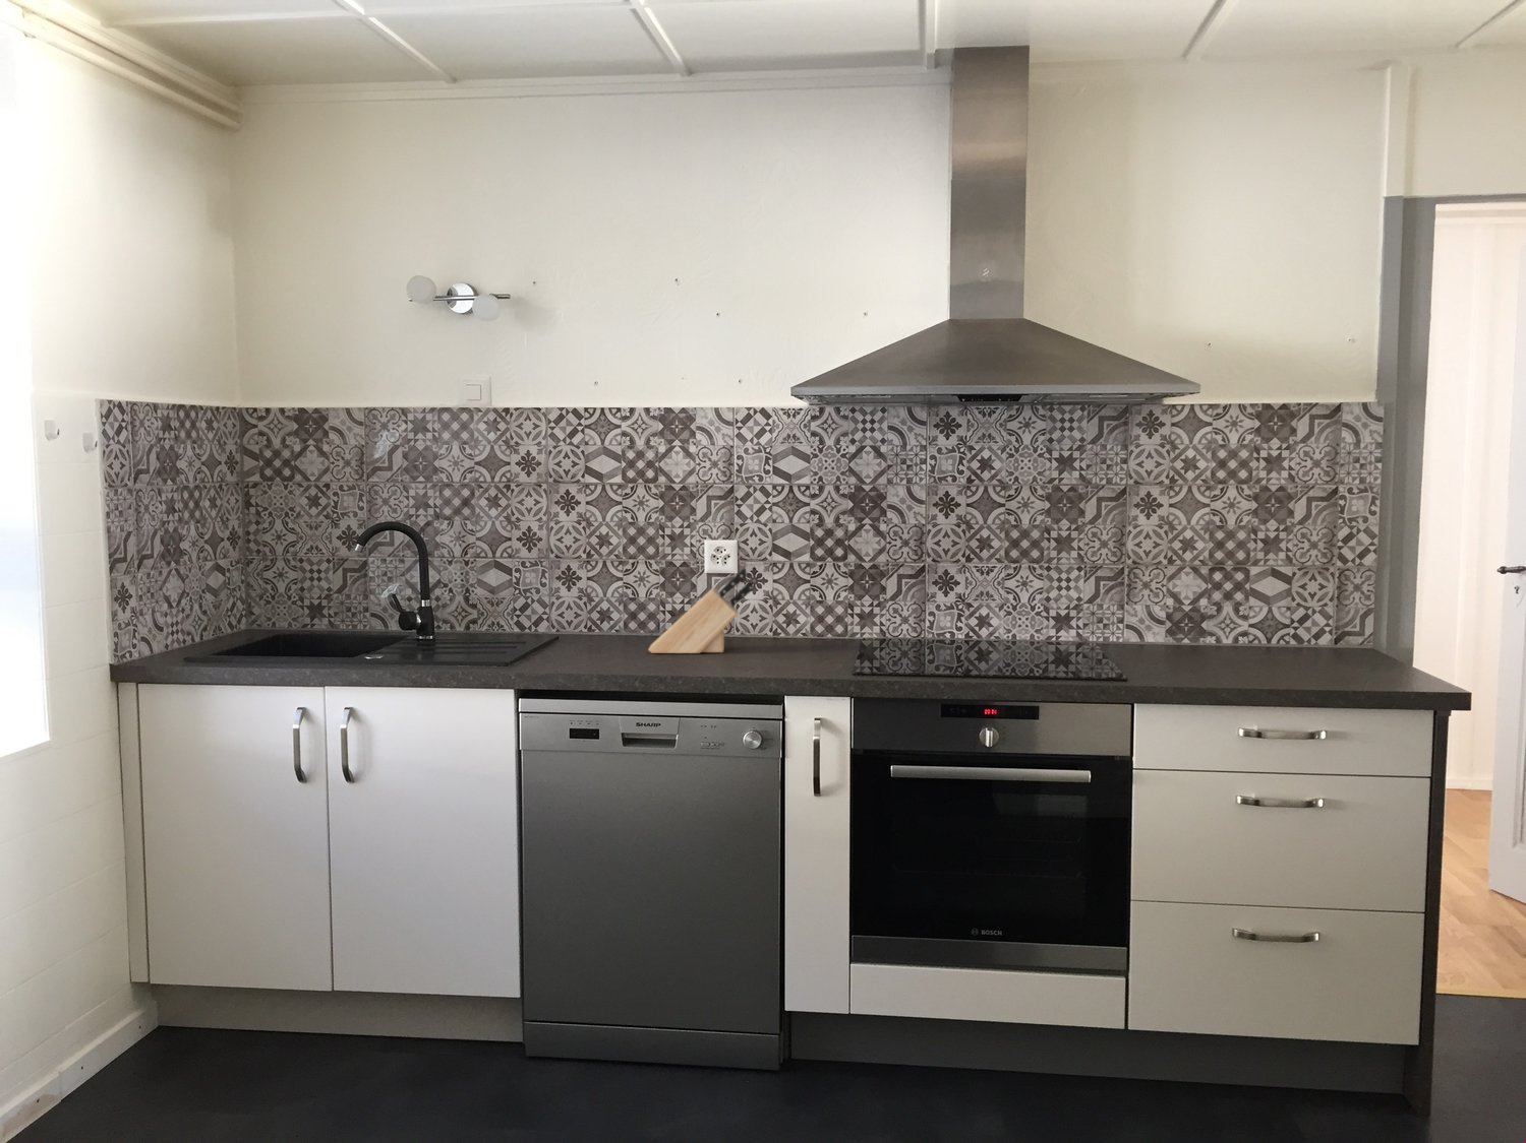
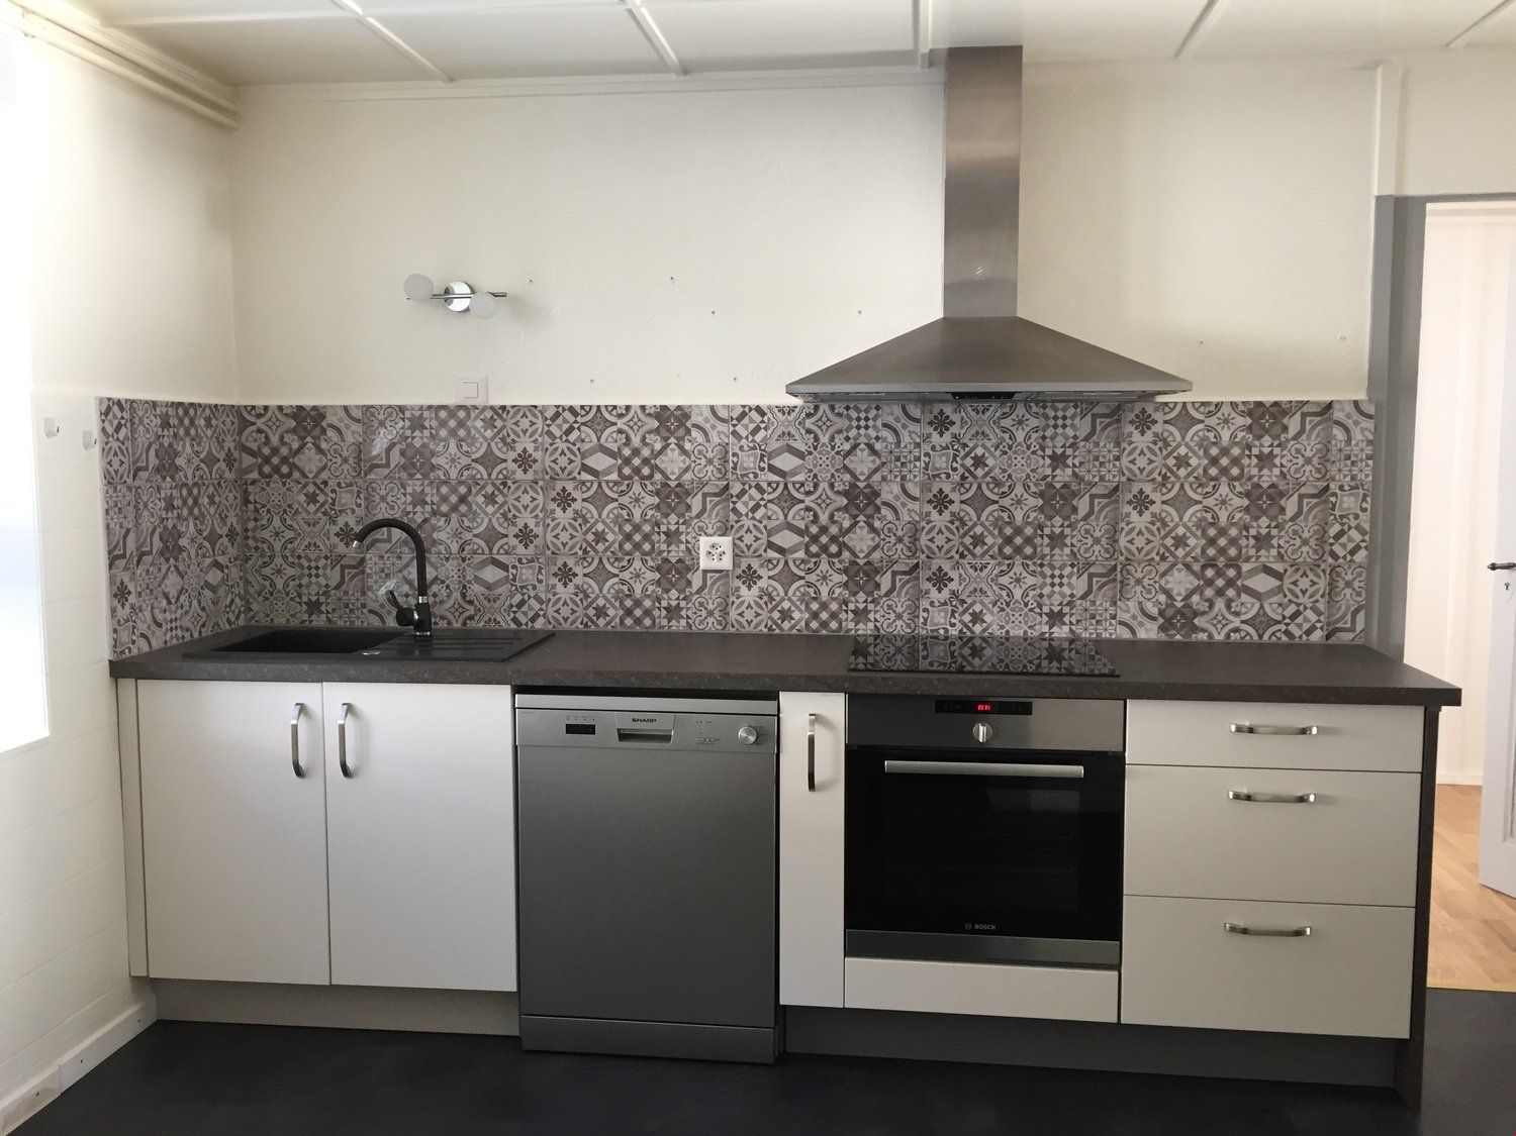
- knife block [646,568,753,654]
